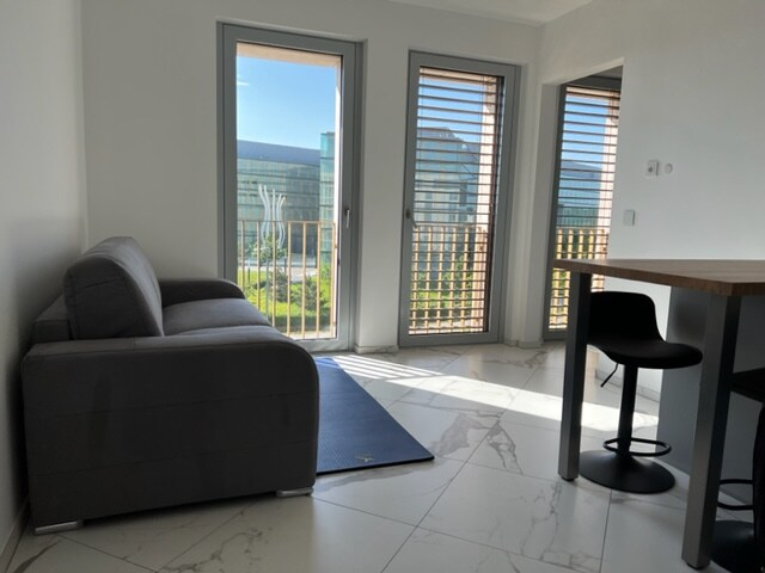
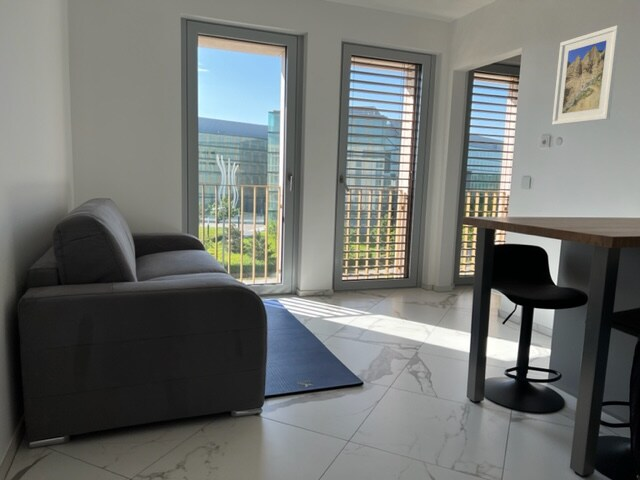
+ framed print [551,24,621,126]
